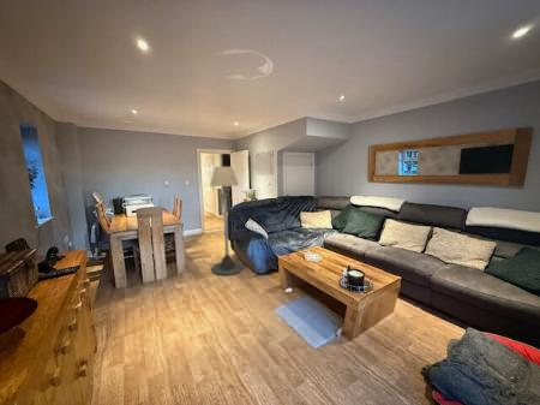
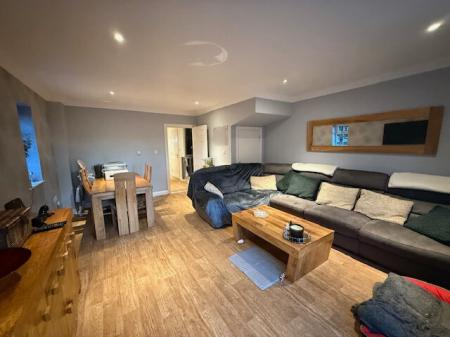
- floor lamp [209,166,244,276]
